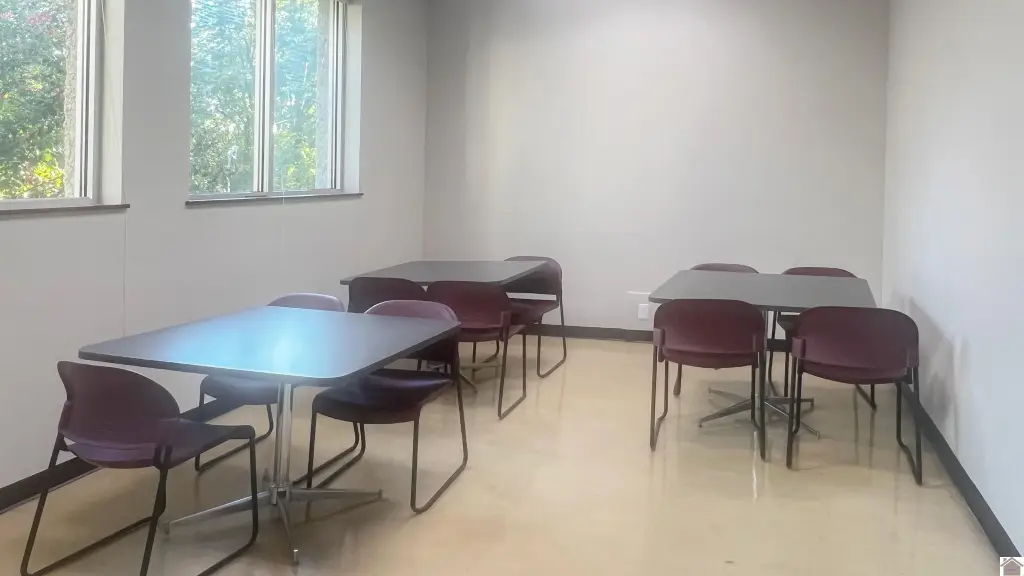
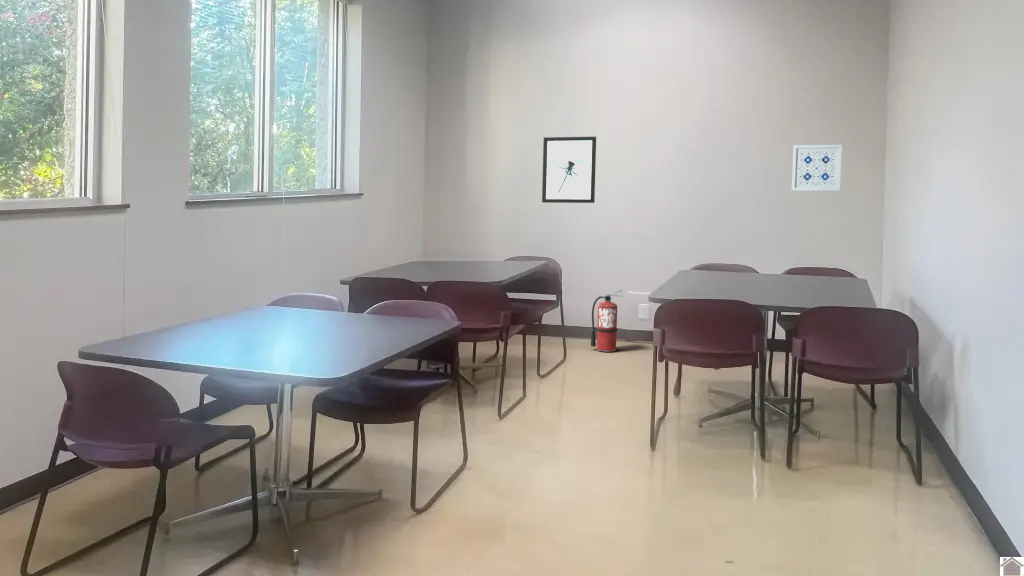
+ wall art [541,136,597,204]
+ fire extinguisher [590,289,623,353]
+ wall art [791,144,843,192]
